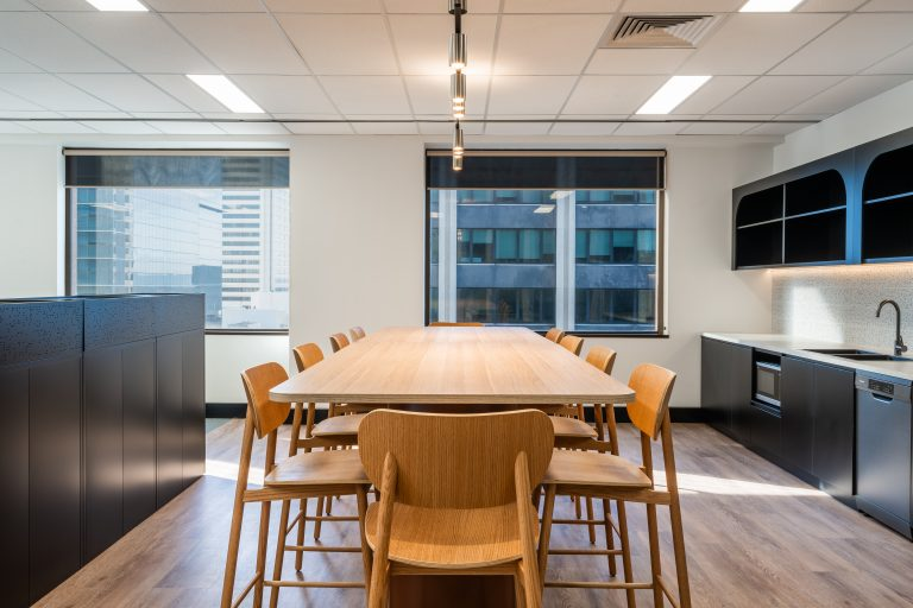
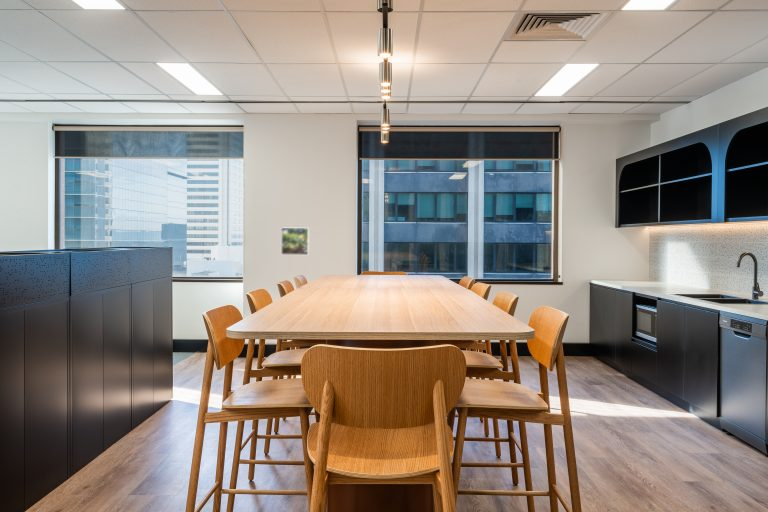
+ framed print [280,226,310,256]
